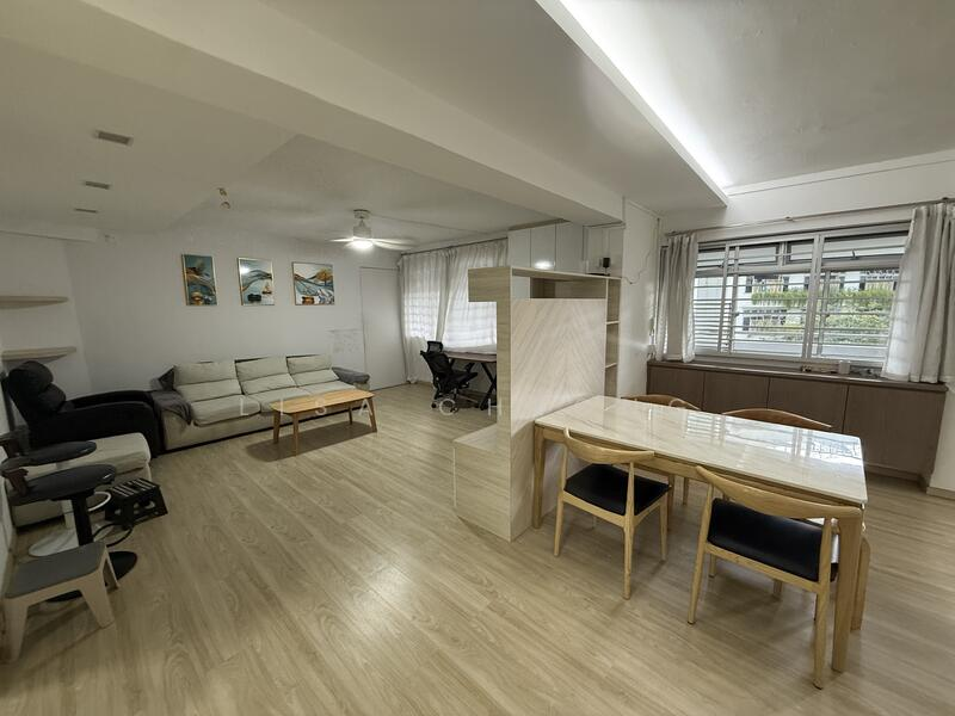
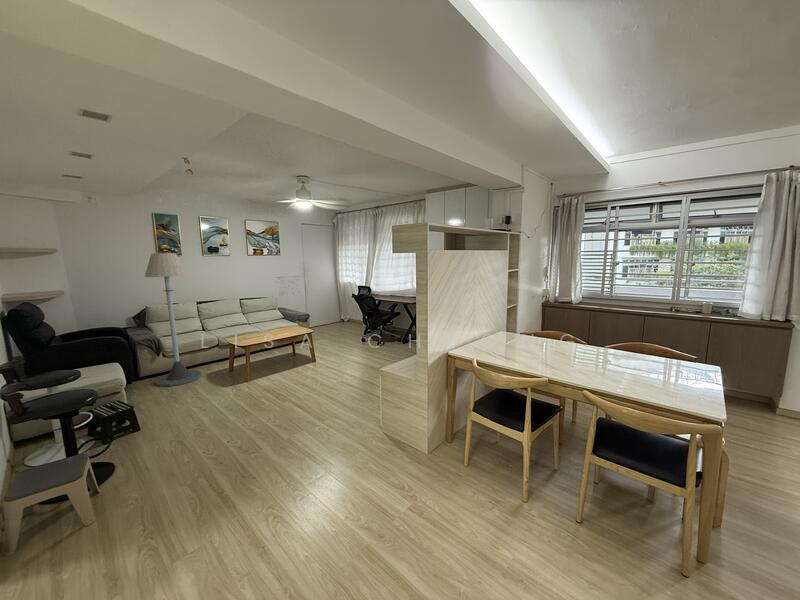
+ floor lamp [144,252,202,387]
